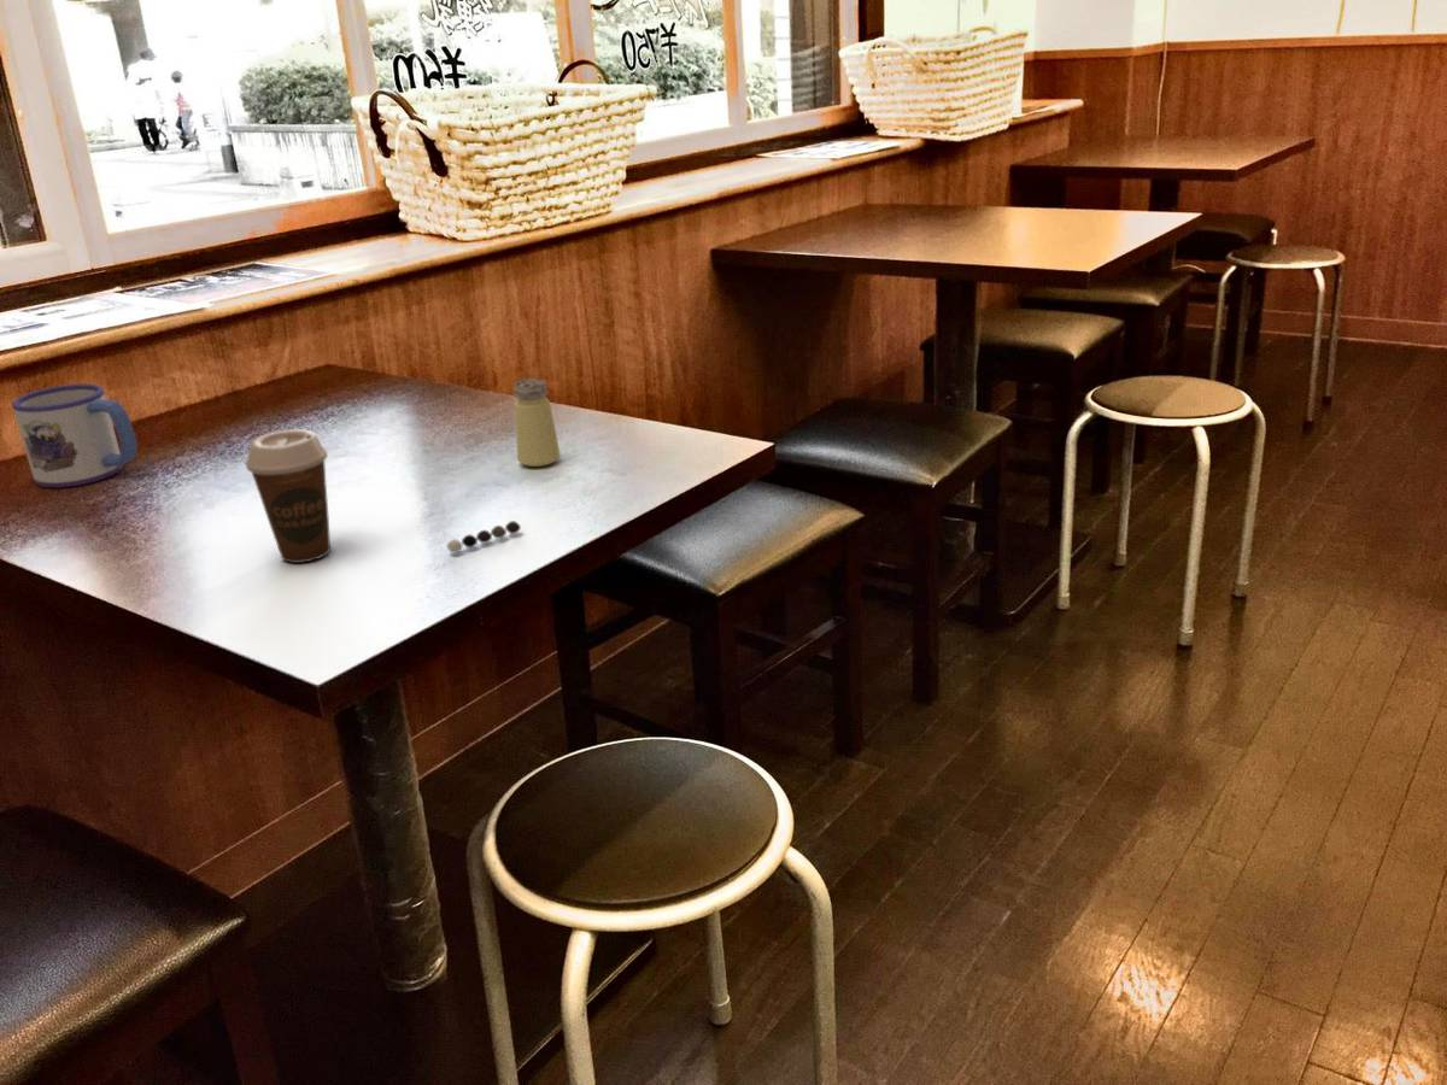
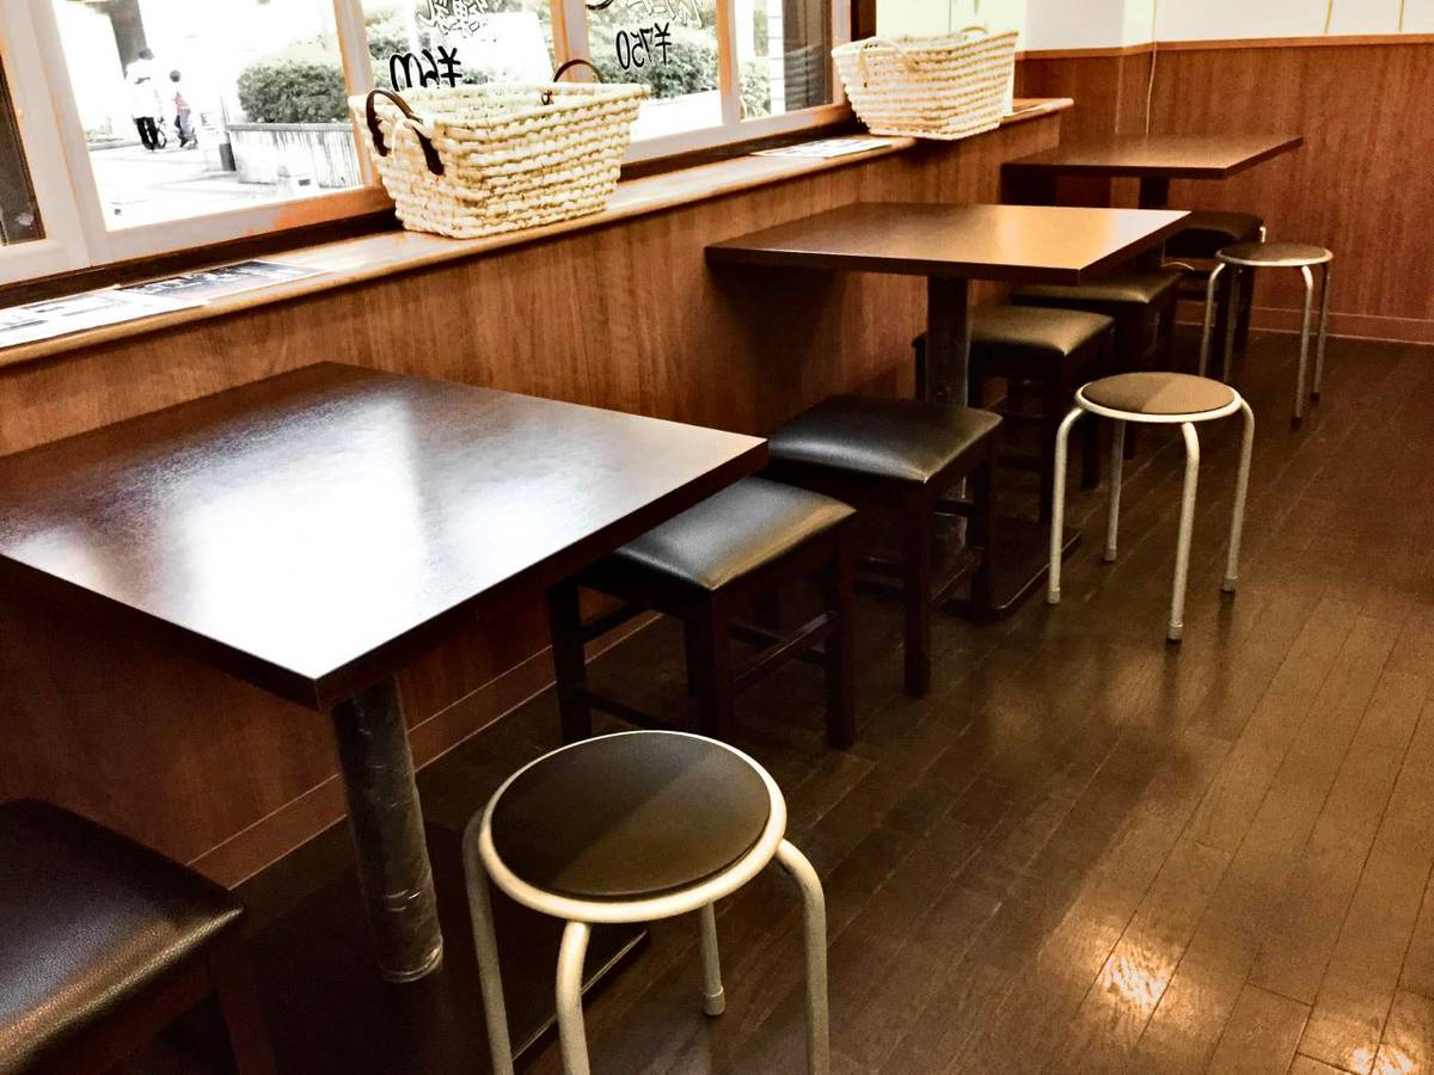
- mug [11,382,139,488]
- coffee cup [245,428,332,564]
- pepper shaker [446,520,522,553]
- saltshaker [512,377,562,468]
